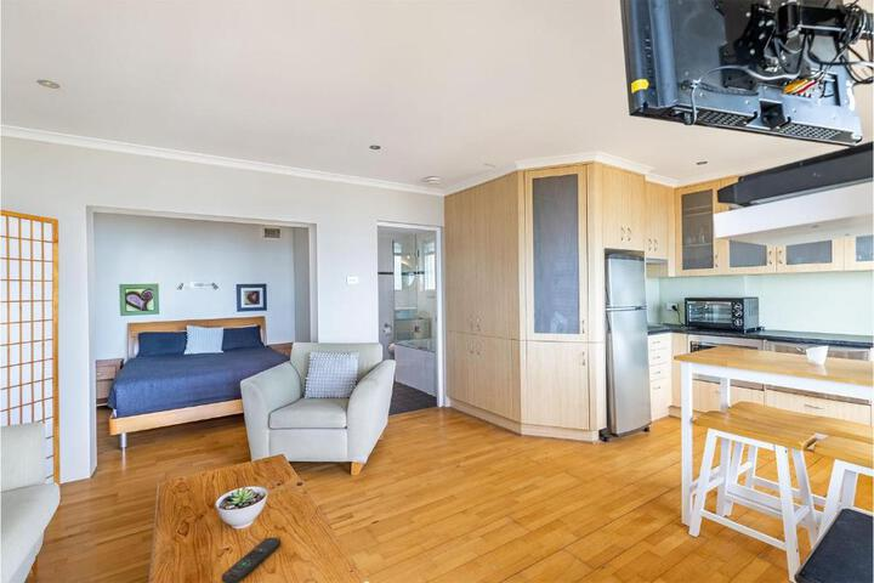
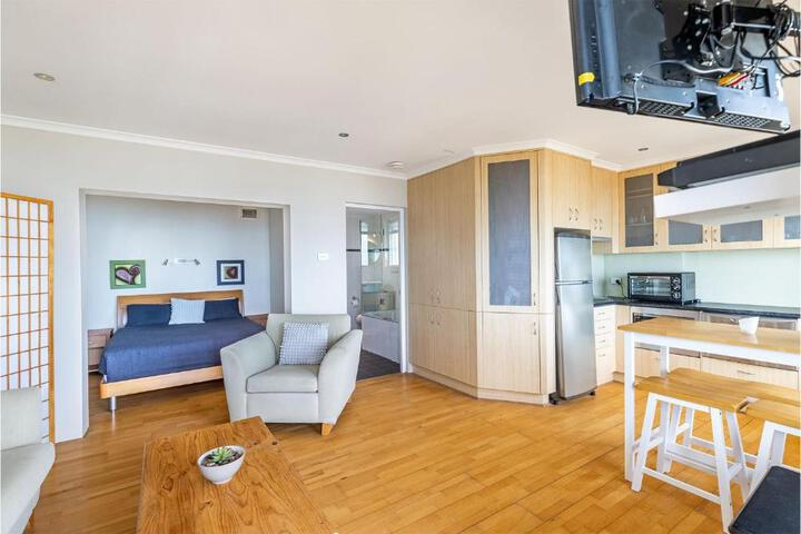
- remote control [221,537,282,583]
